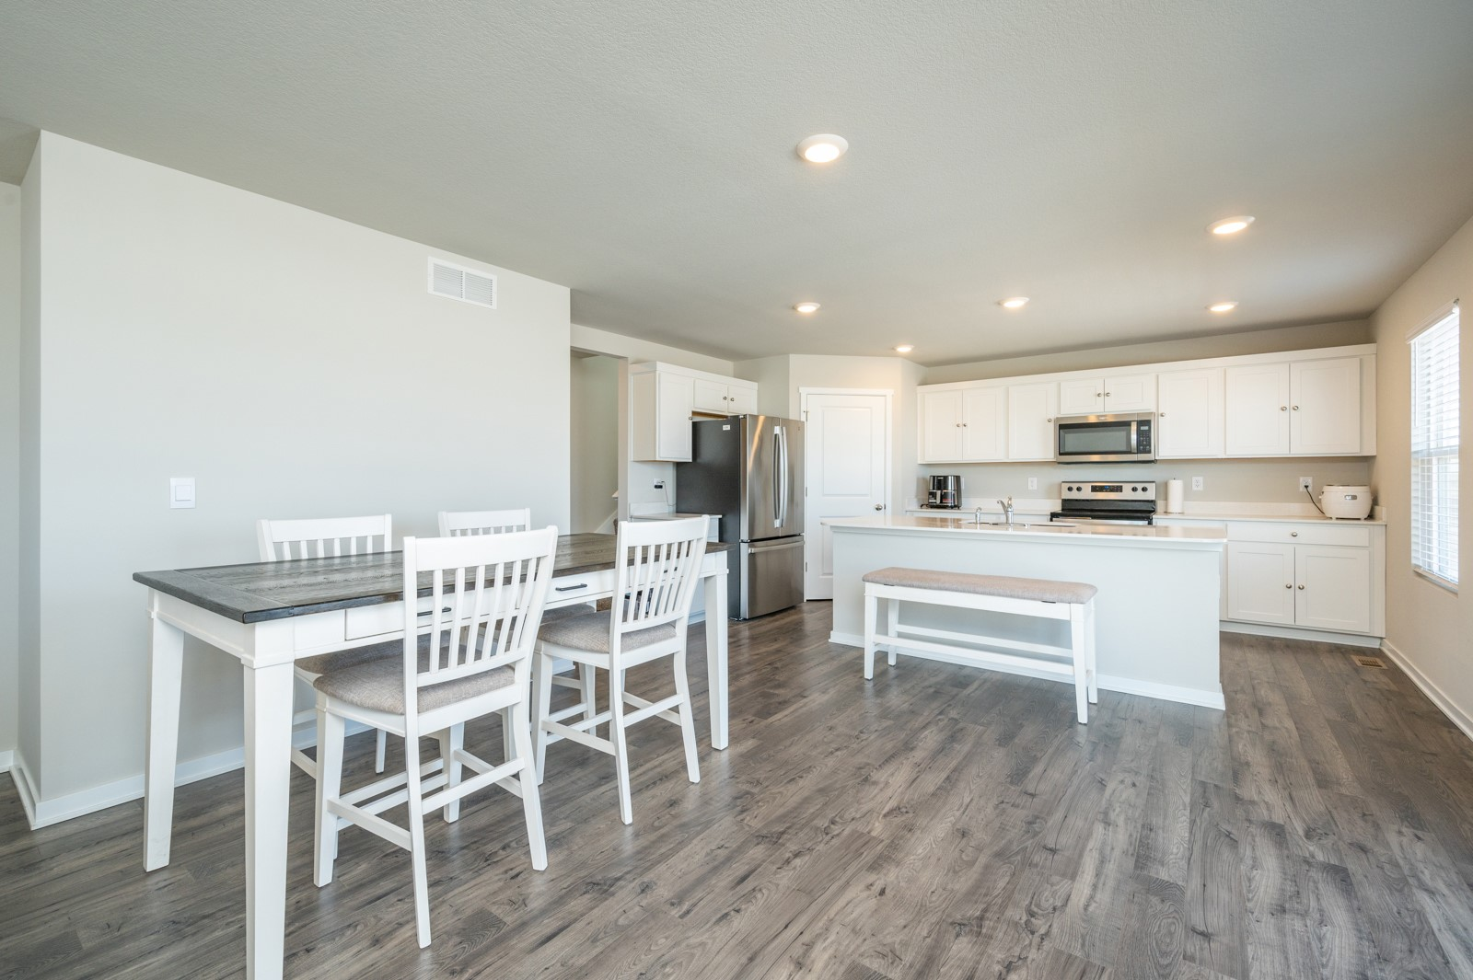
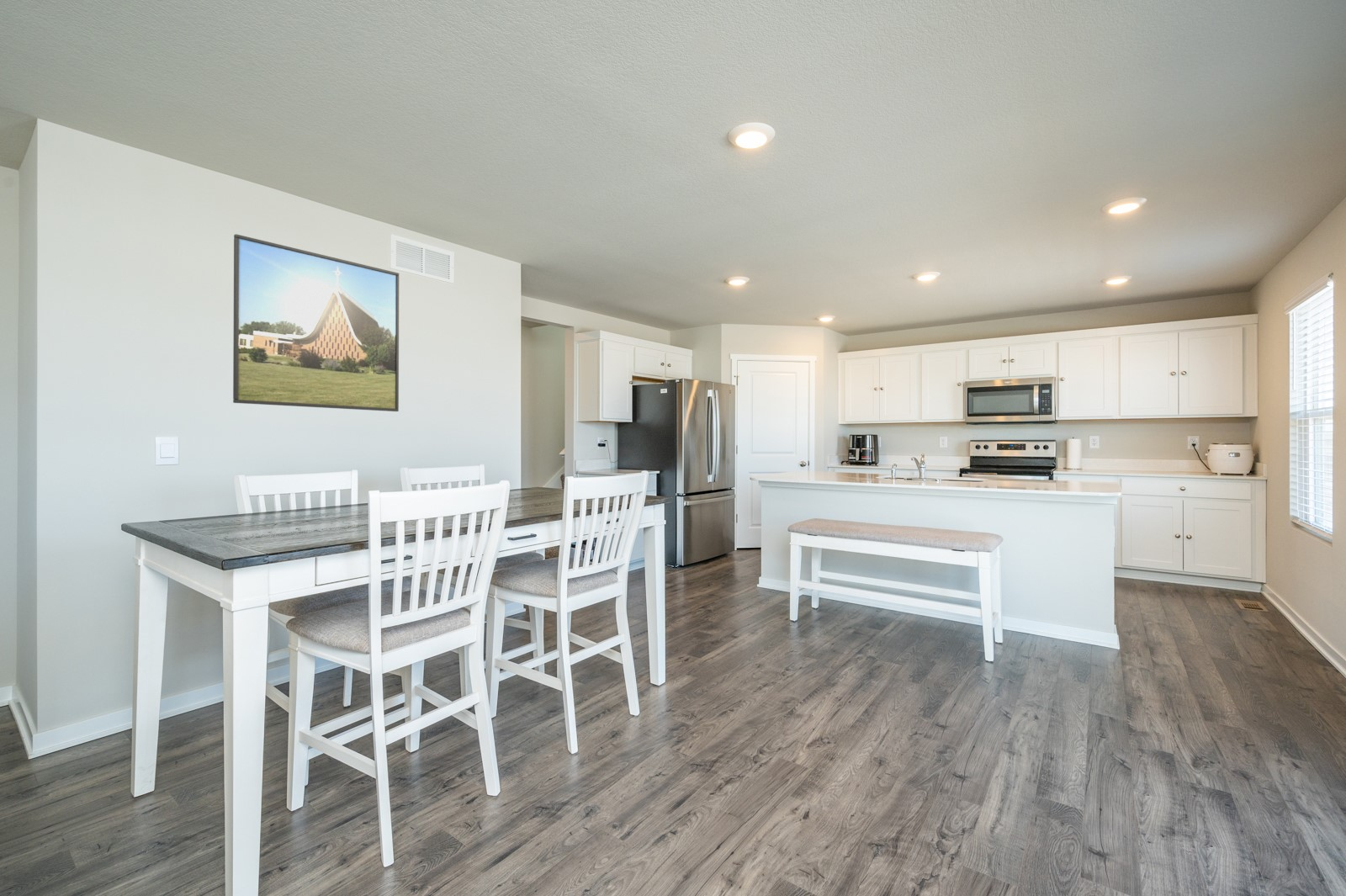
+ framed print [232,233,400,412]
